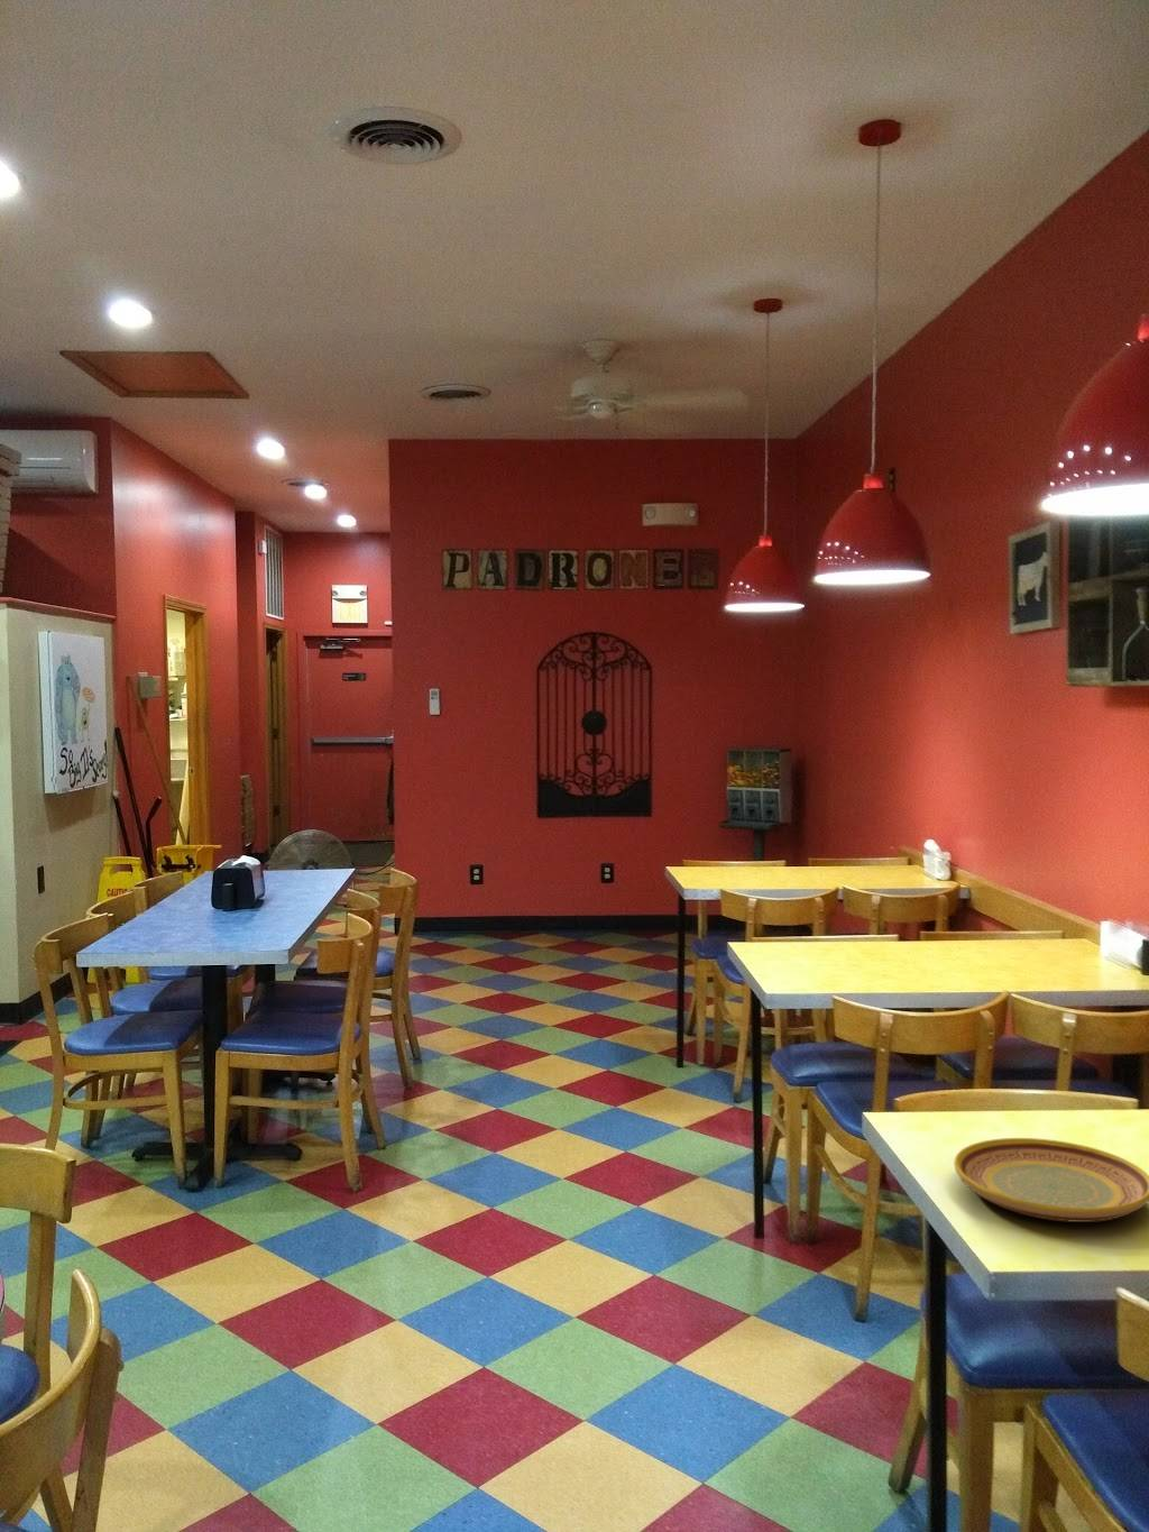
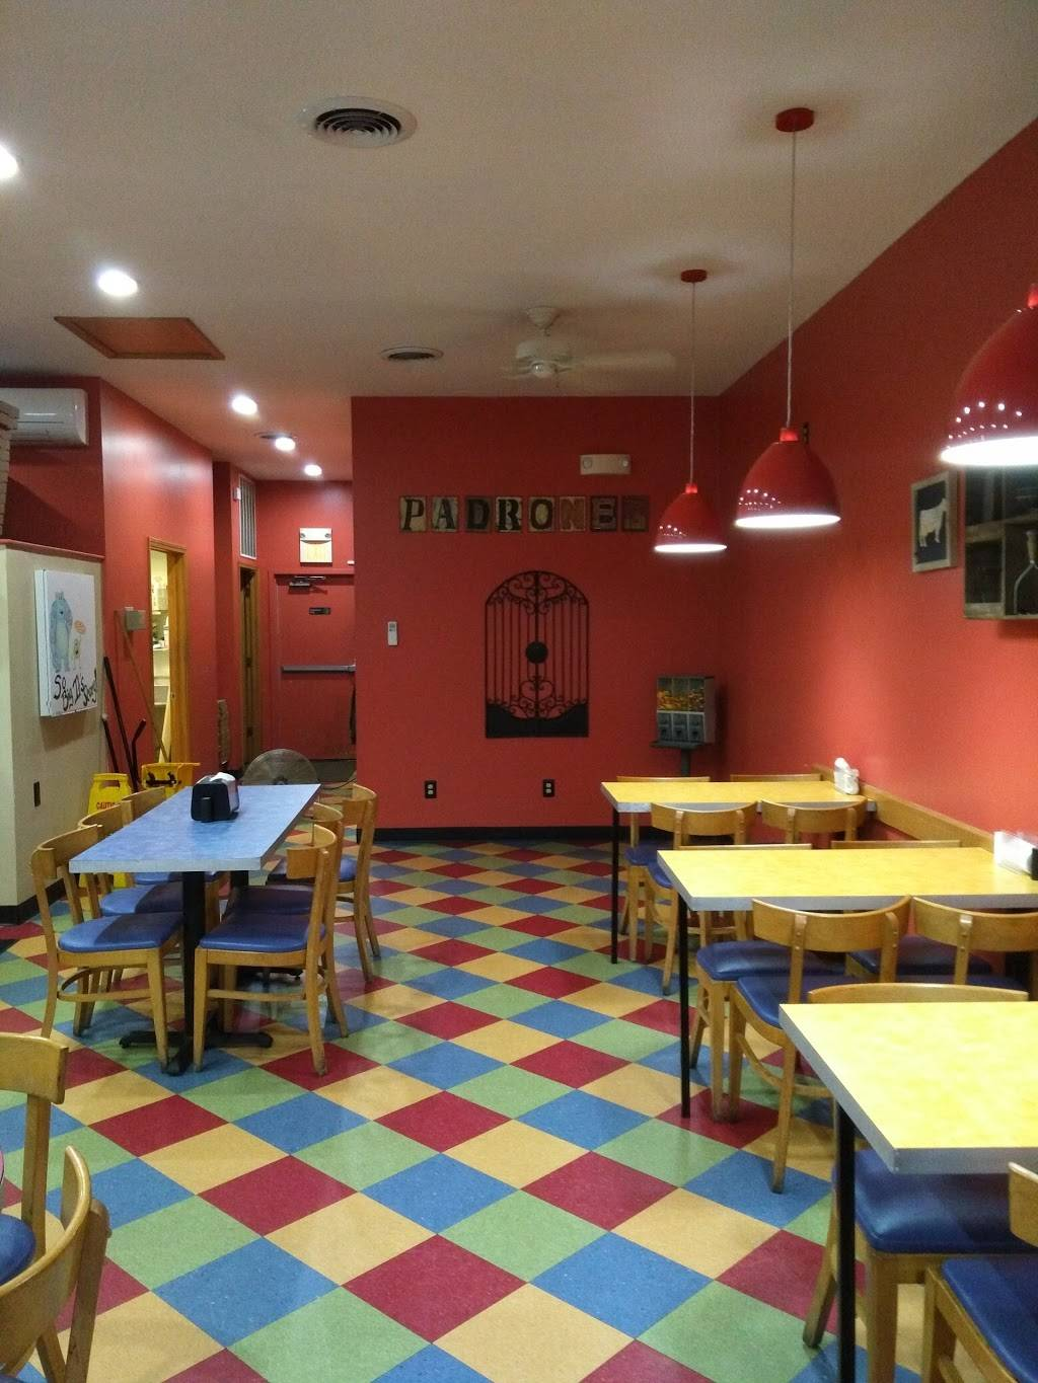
- plate [952,1137,1149,1223]
